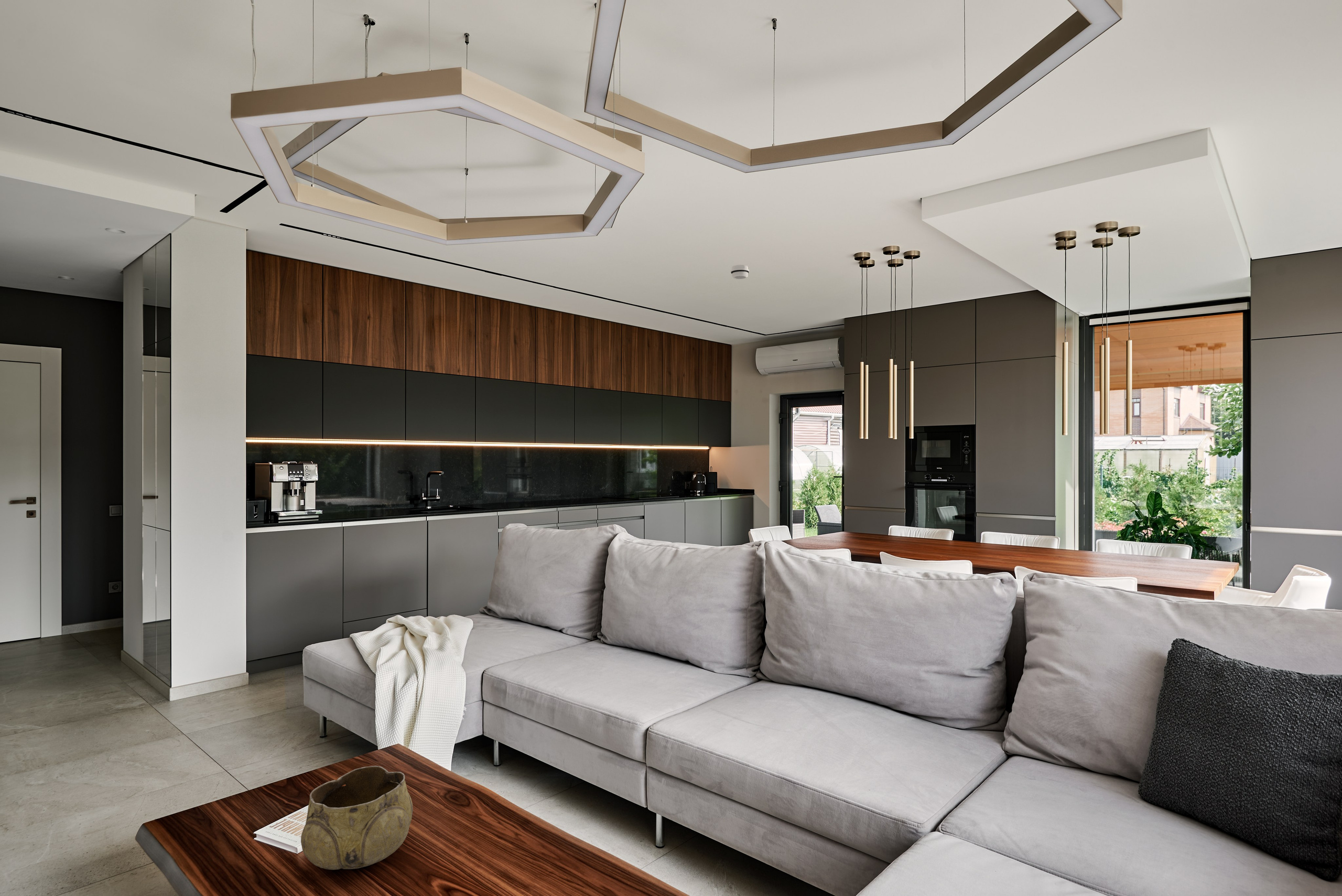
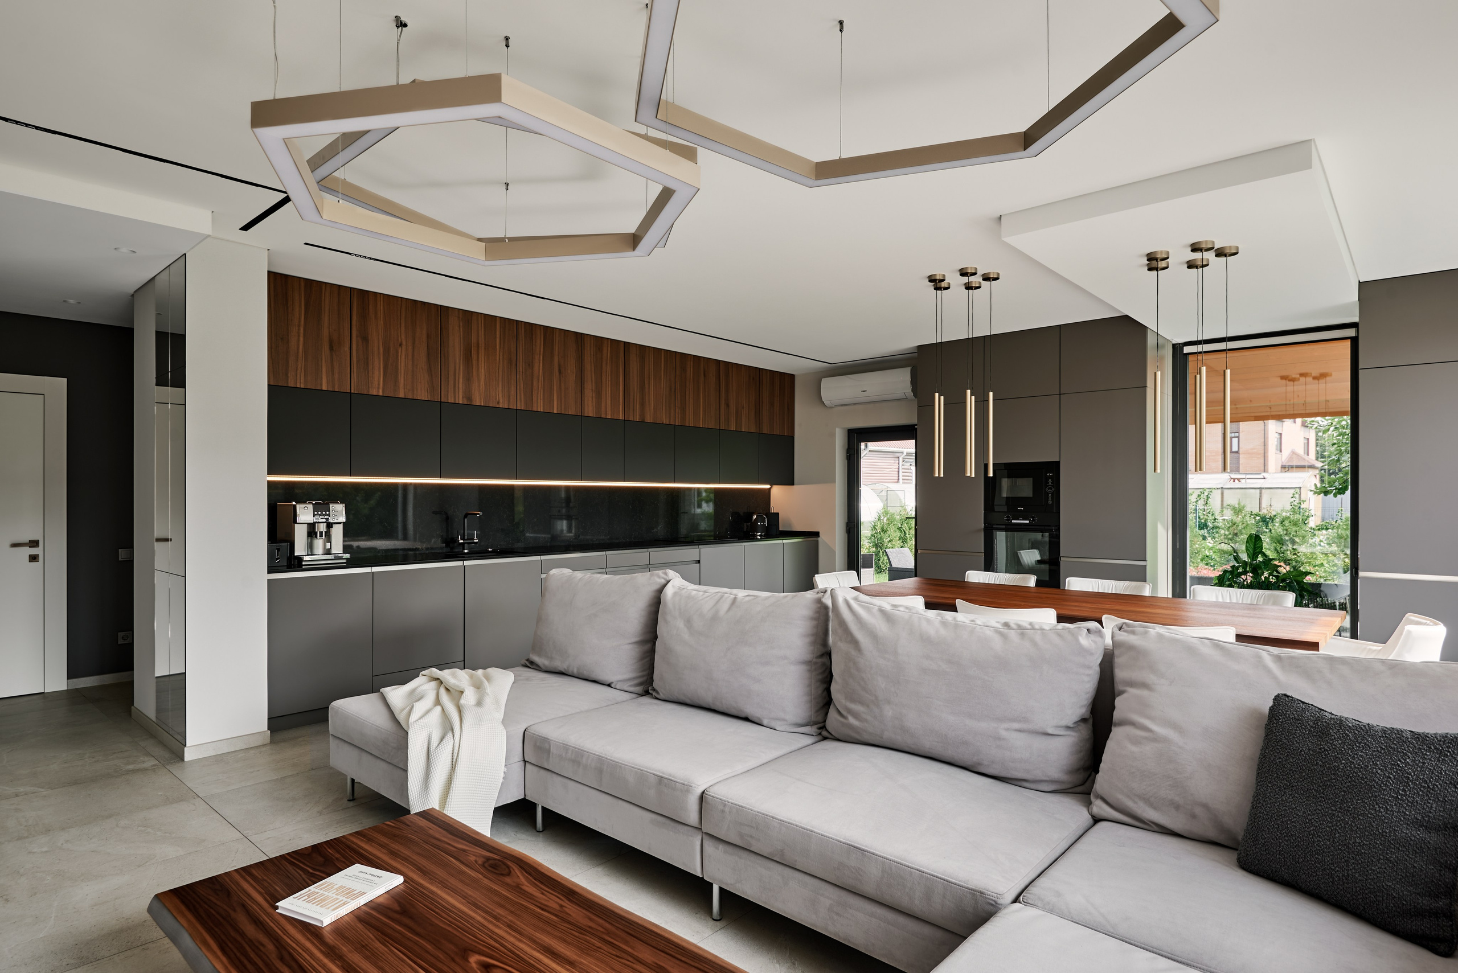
- decorative bowl [300,765,414,870]
- smoke detector [730,264,750,279]
